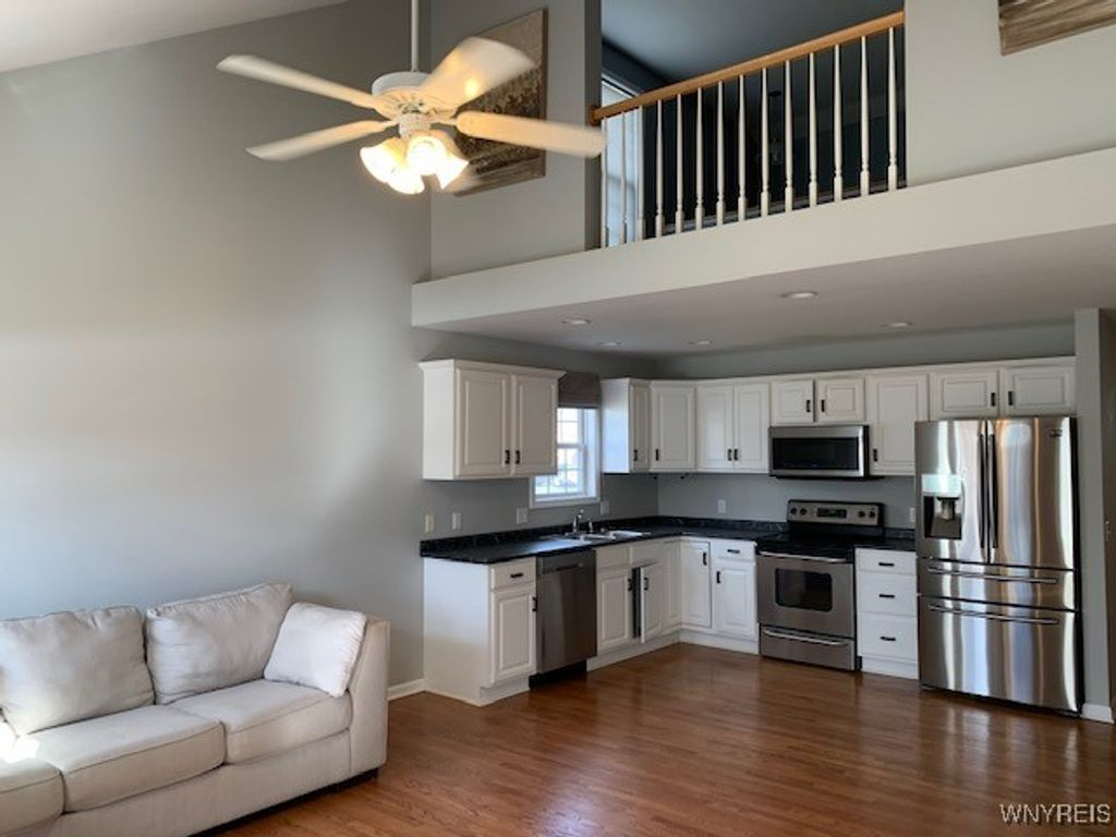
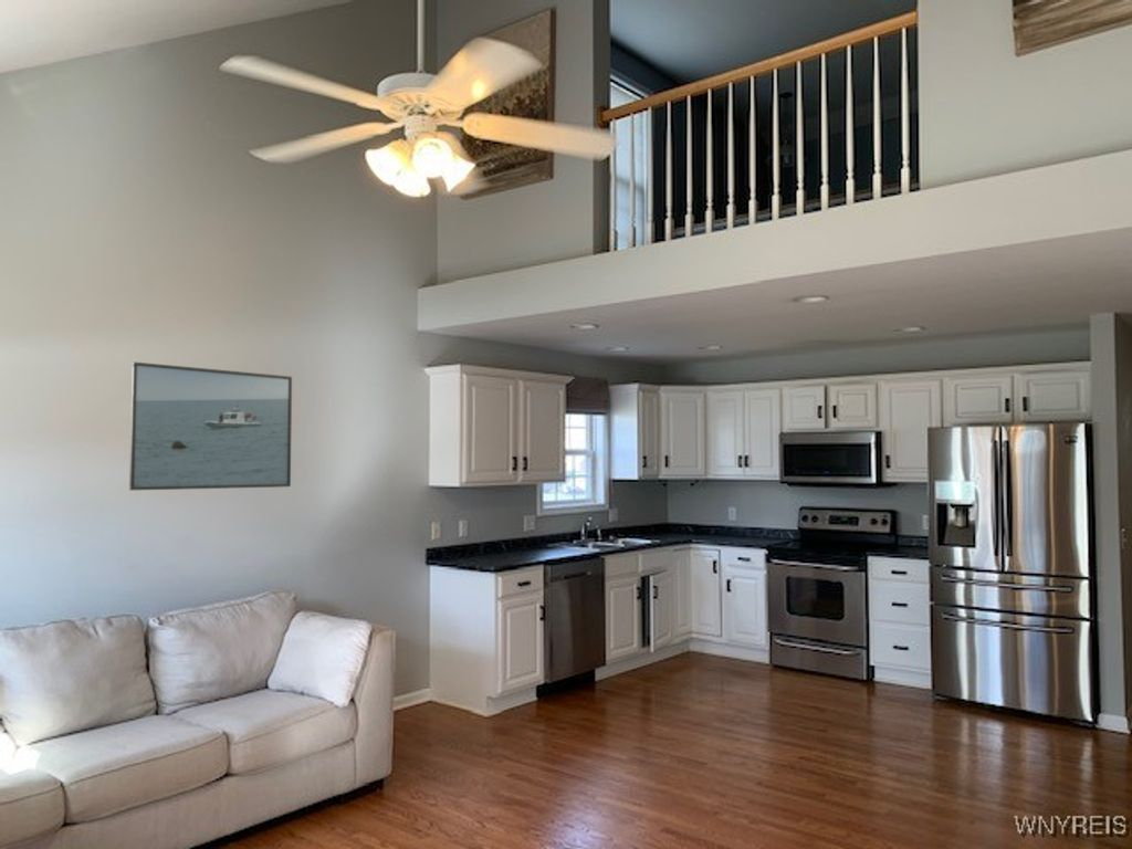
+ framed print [128,361,293,492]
